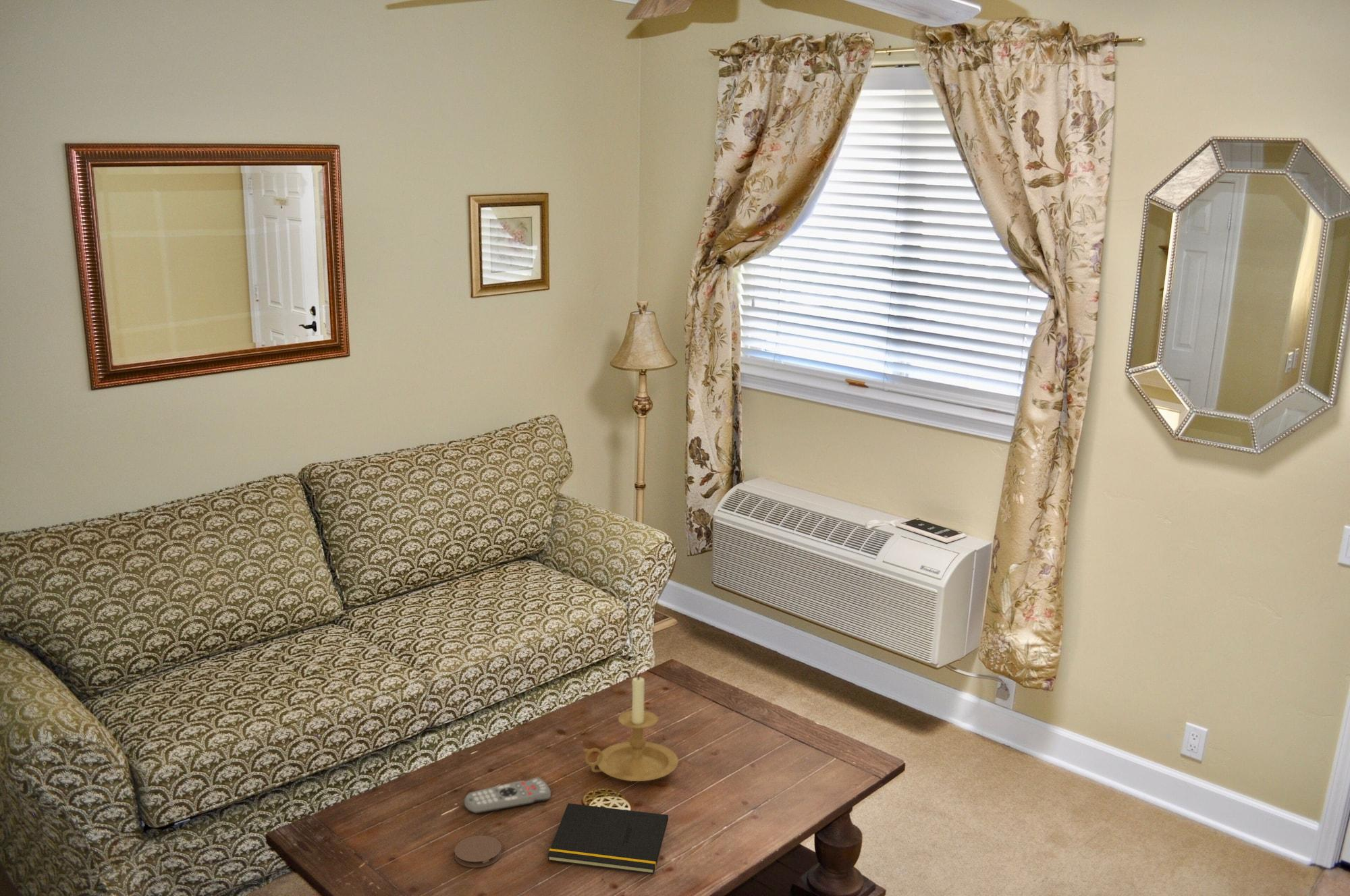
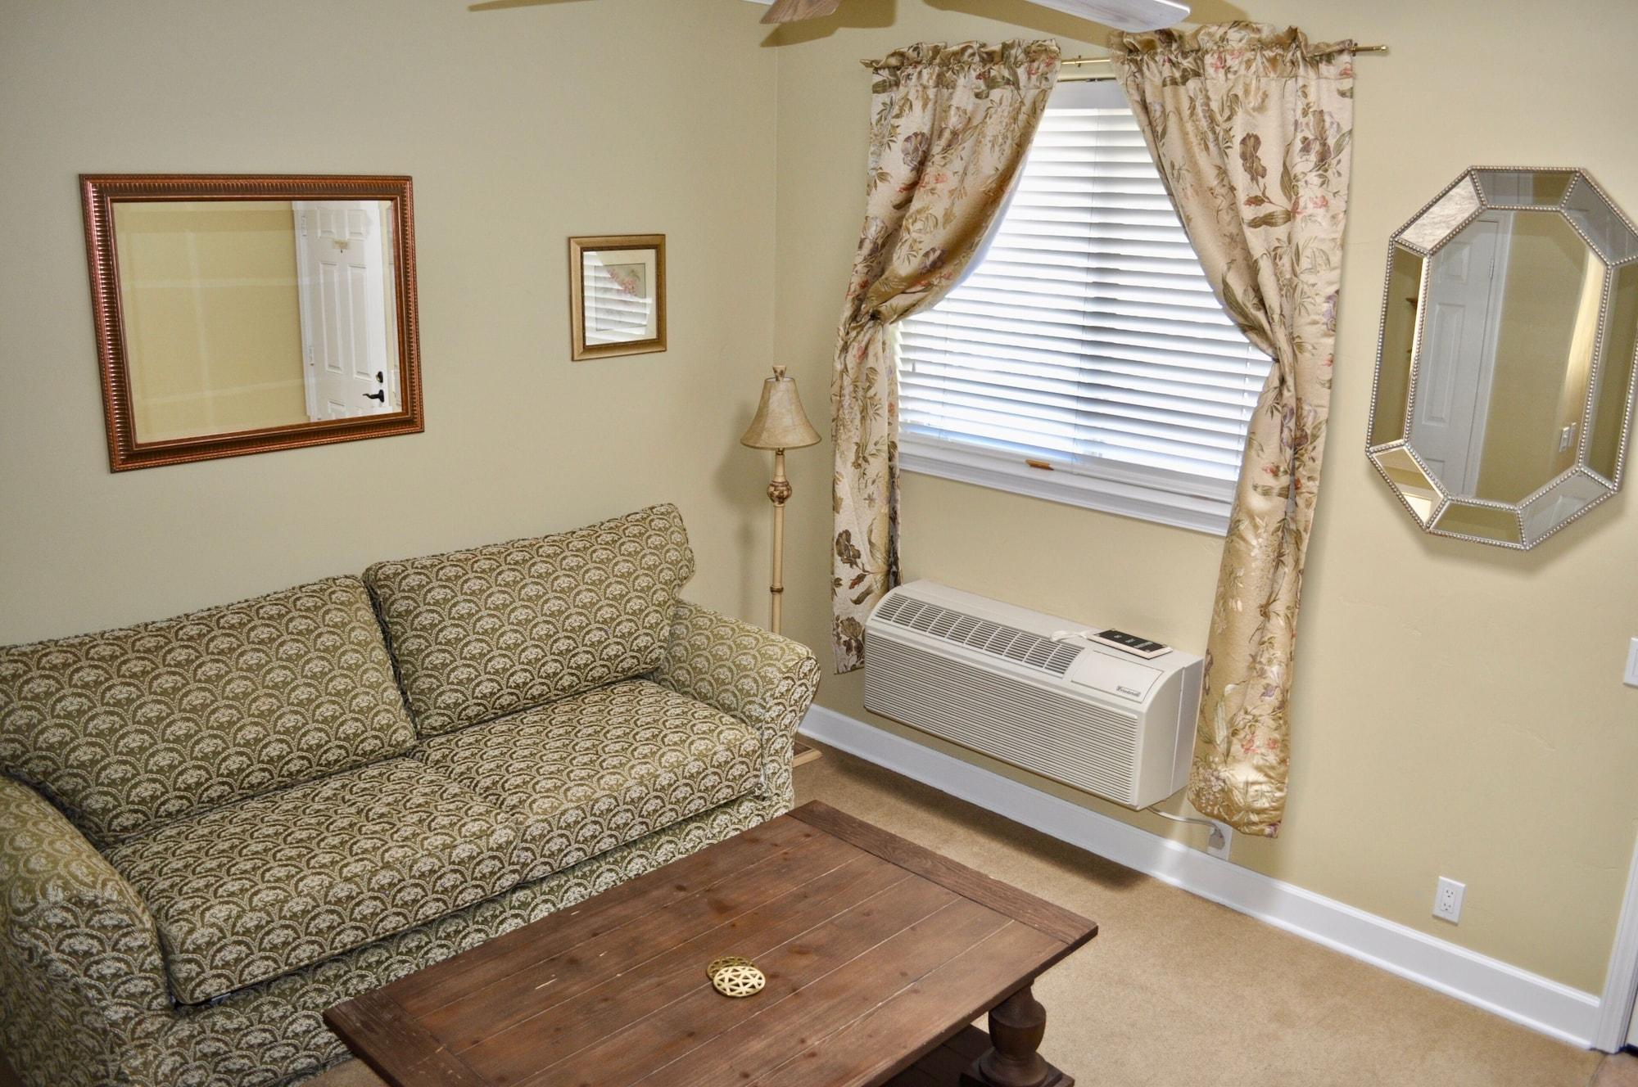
- notepad [547,803,669,875]
- coaster [454,835,502,868]
- remote control [464,777,551,814]
- candle holder [583,673,679,782]
